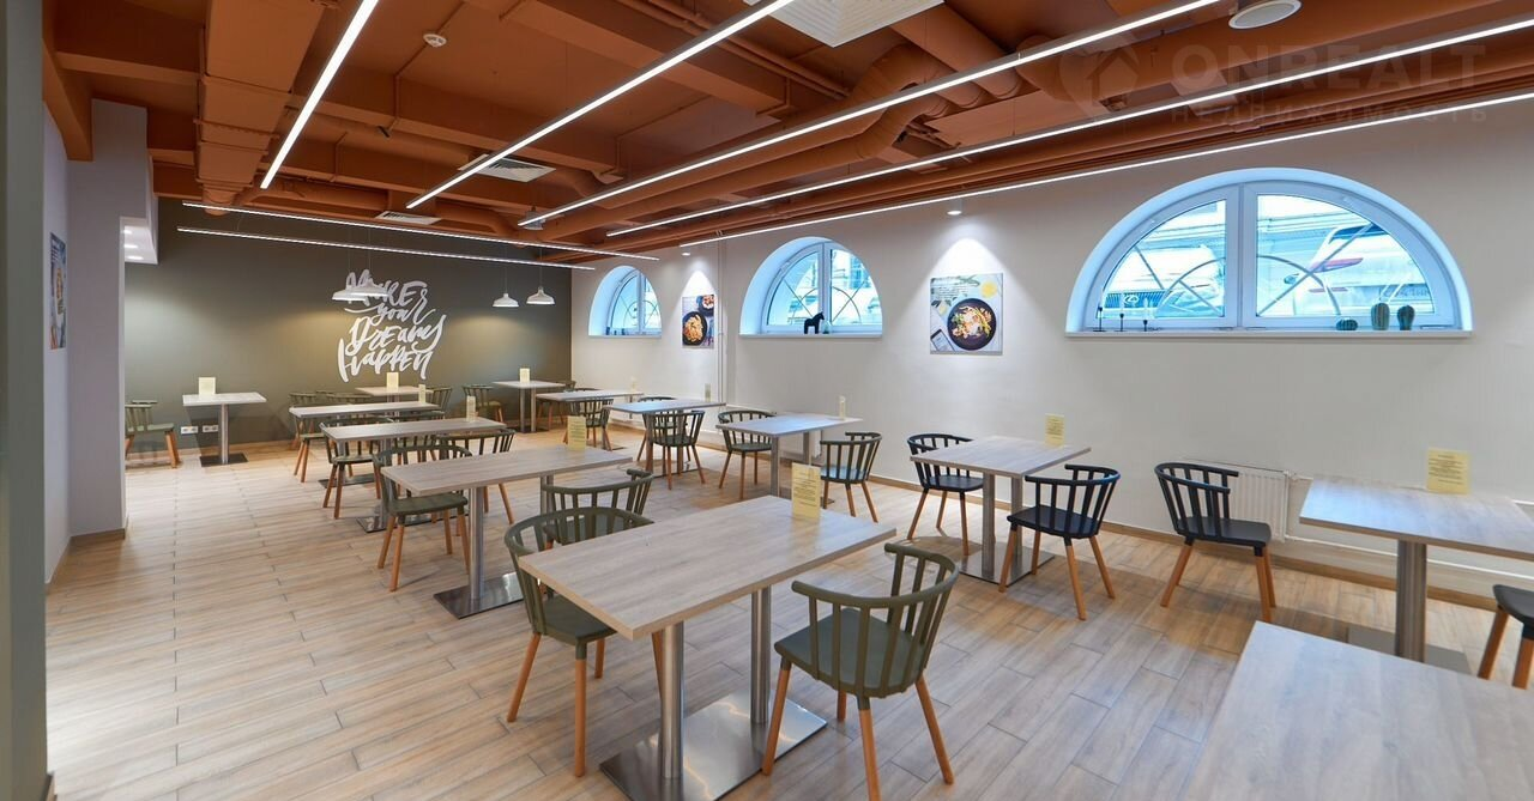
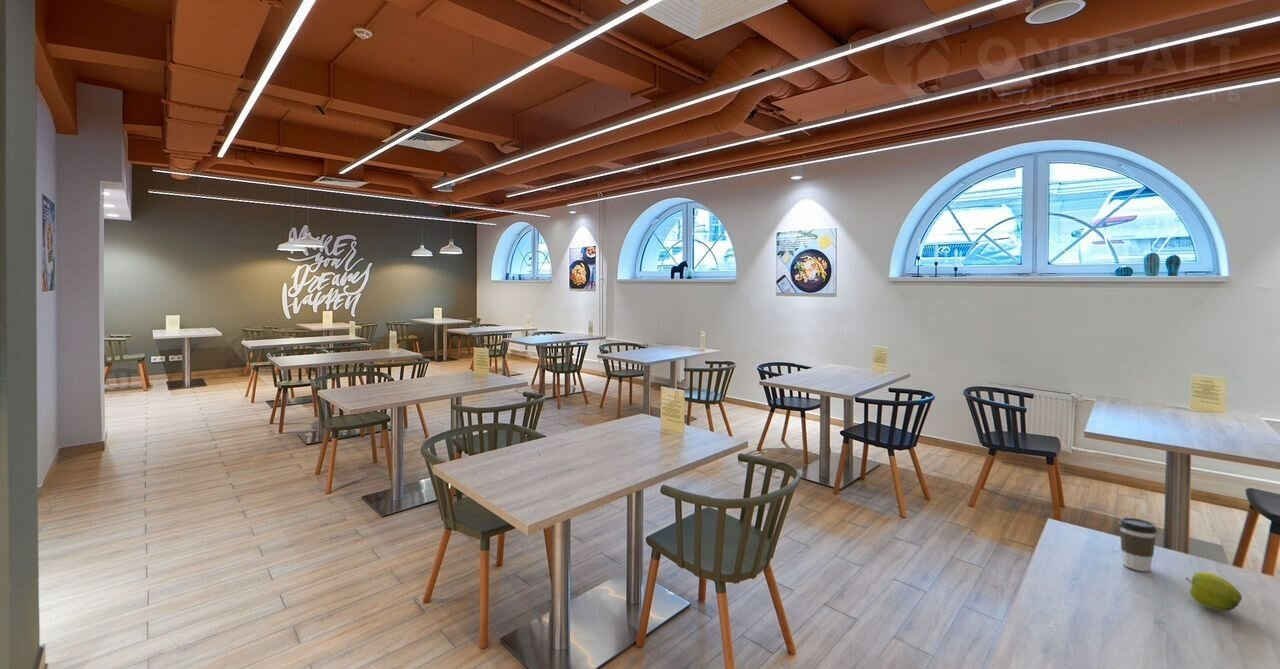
+ coffee cup [1118,516,1158,572]
+ apple [1184,571,1243,612]
